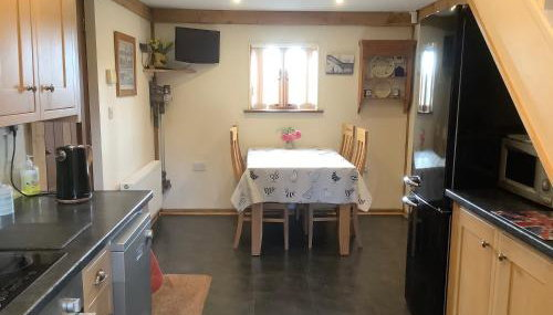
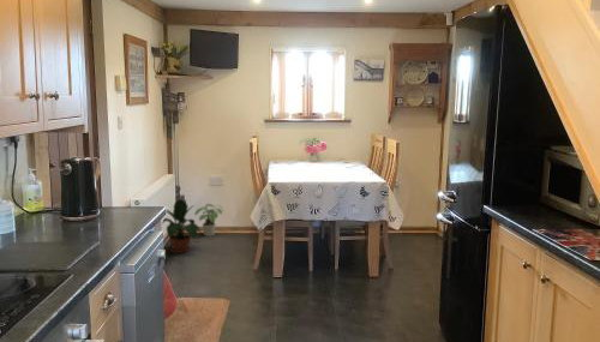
+ potted plant [194,203,224,238]
+ potted plant [161,198,202,254]
